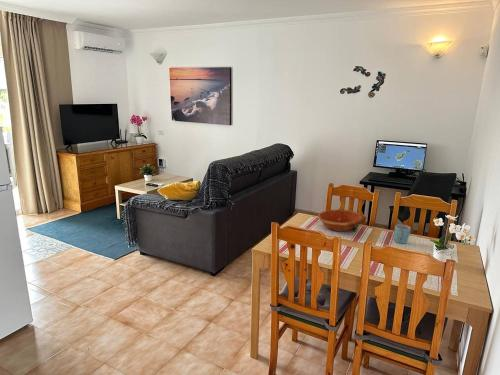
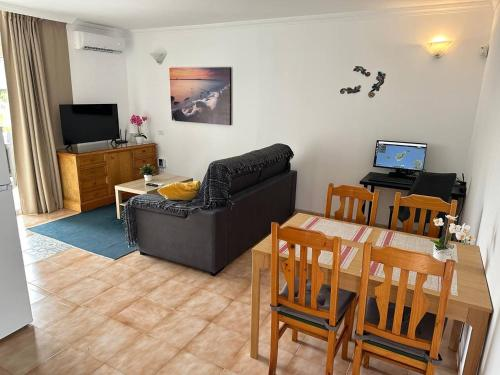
- bowl [317,209,363,233]
- mug [394,223,412,245]
